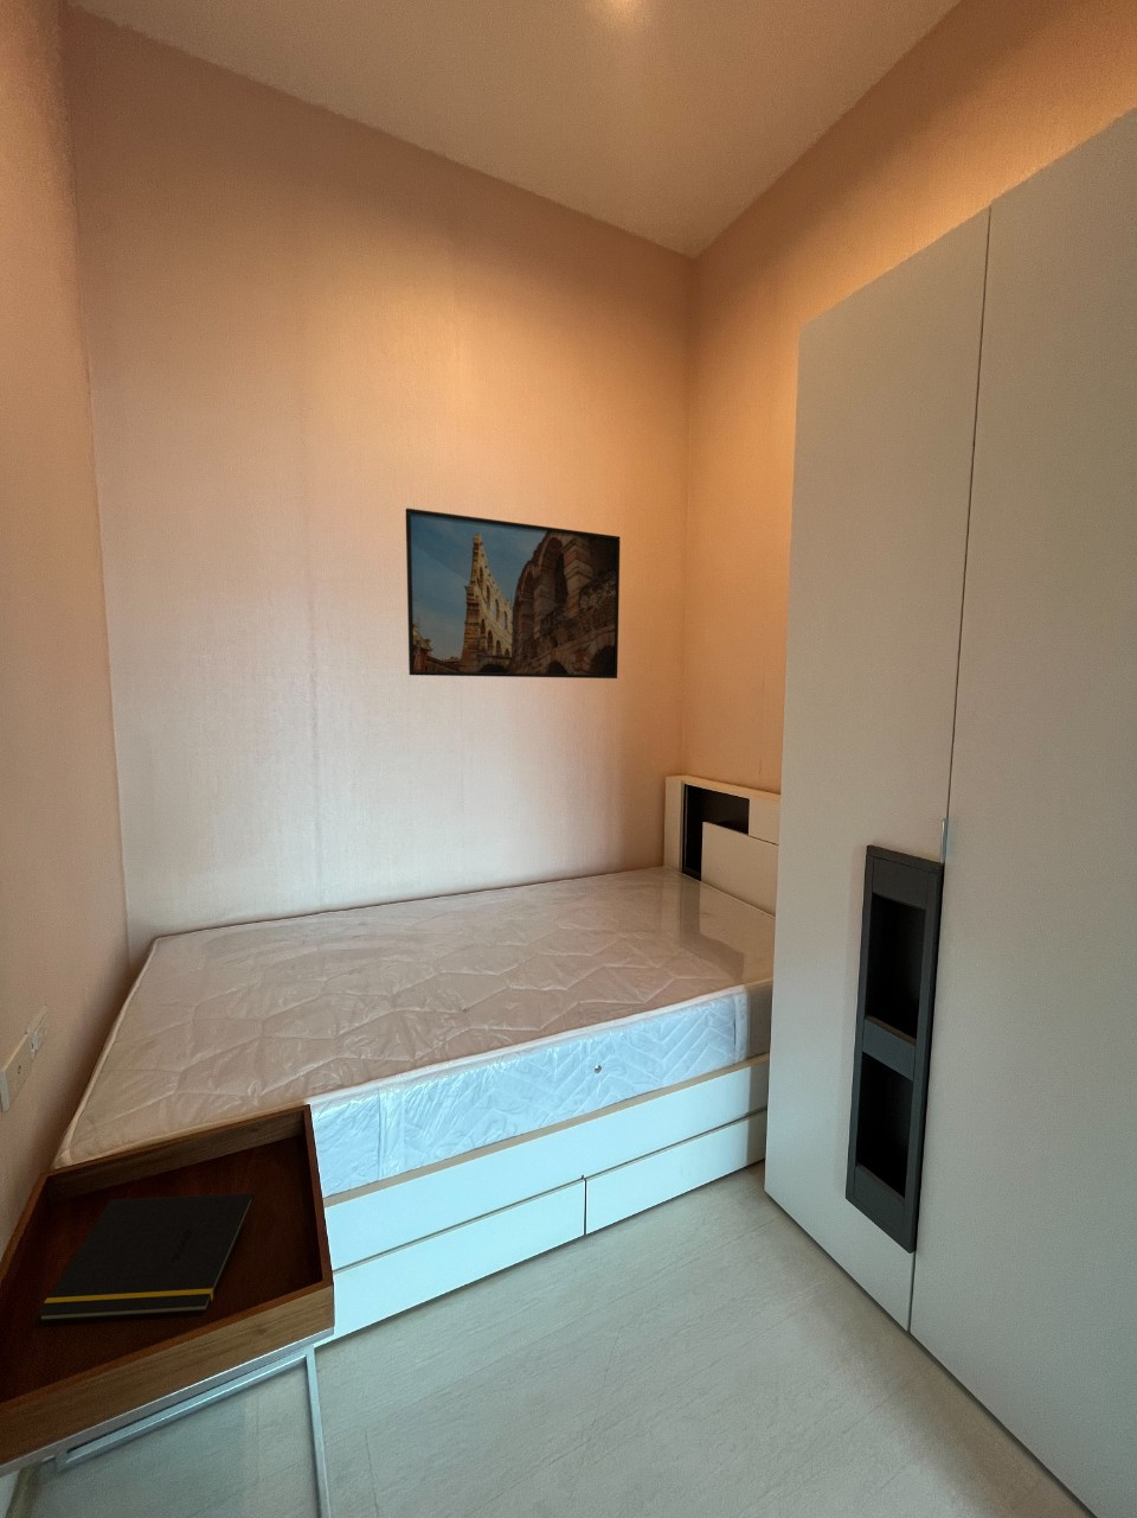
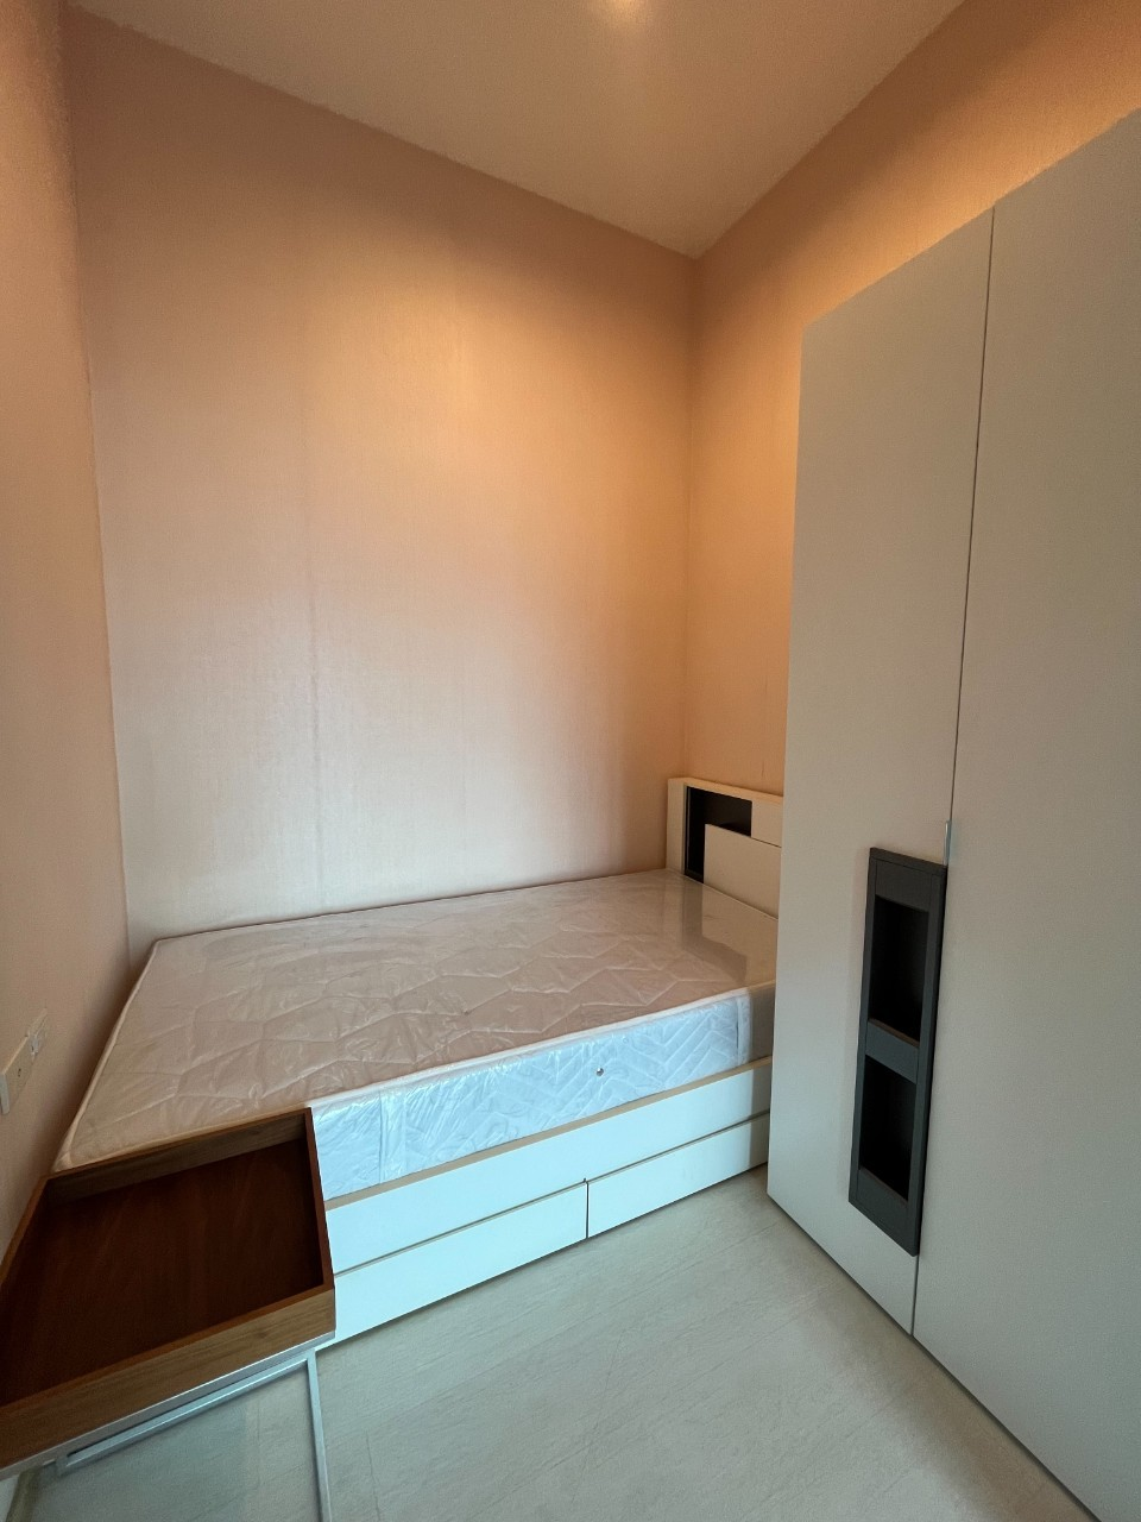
- notepad [36,1192,256,1323]
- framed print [404,508,622,680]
